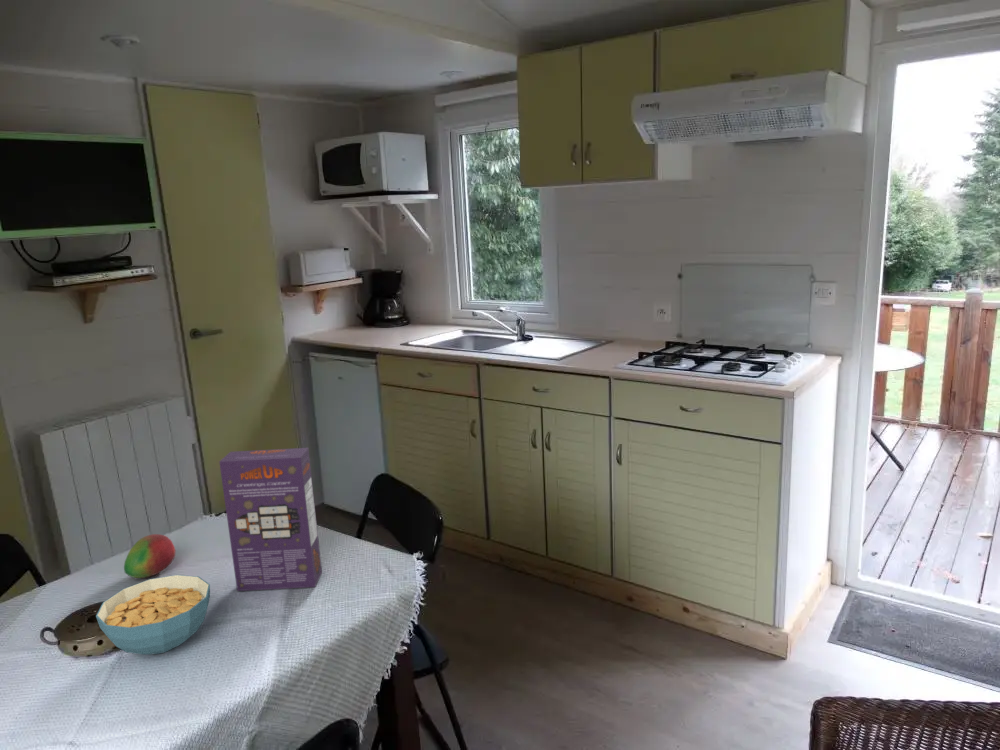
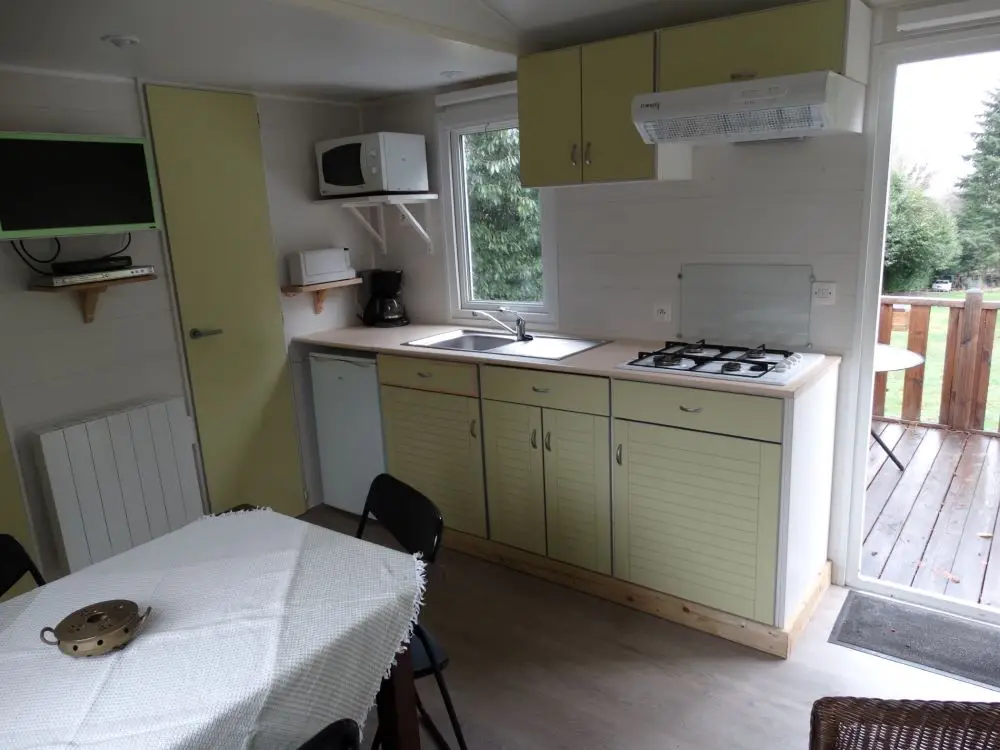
- cereal box [218,447,323,592]
- fruit [123,533,176,579]
- cereal bowl [95,574,211,656]
